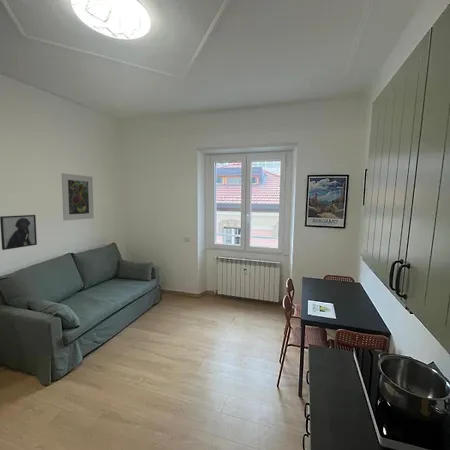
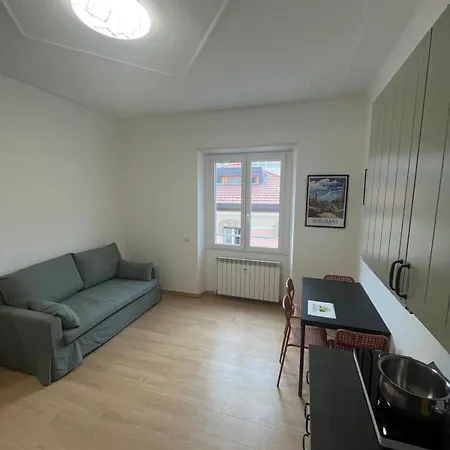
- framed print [0,214,38,251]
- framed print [61,172,95,221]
